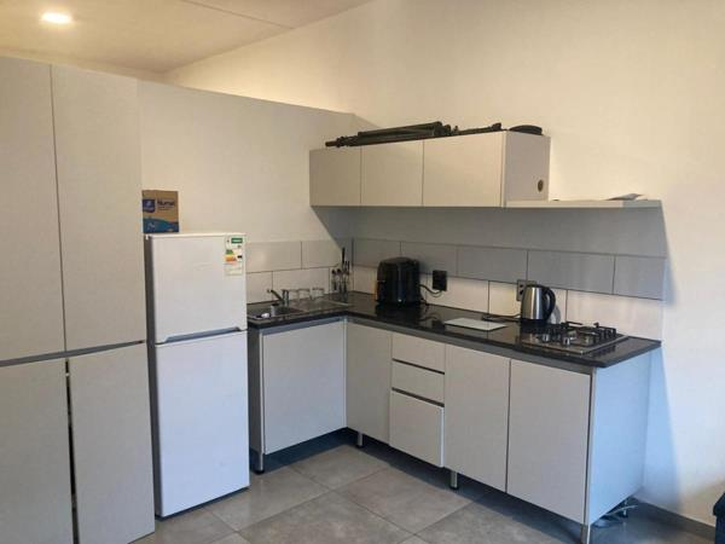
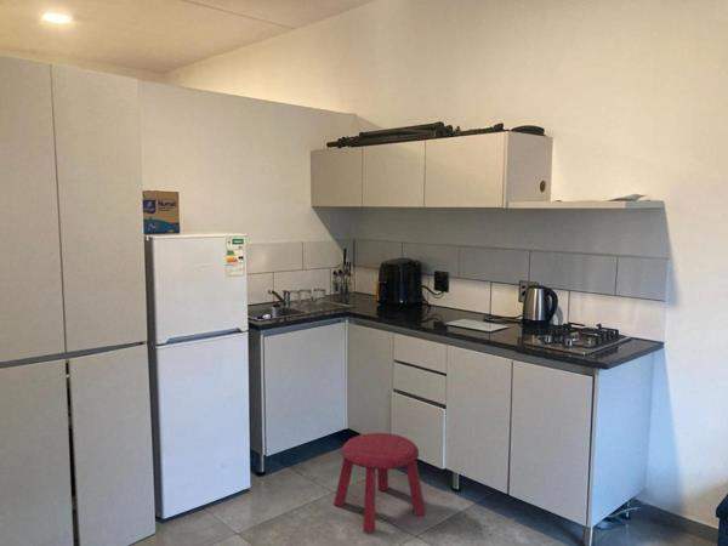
+ stool [332,432,427,534]
